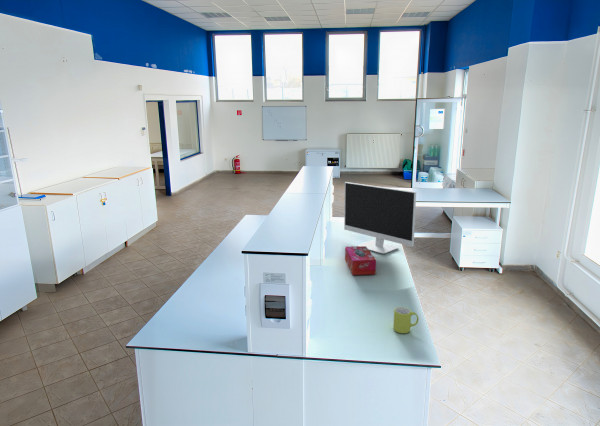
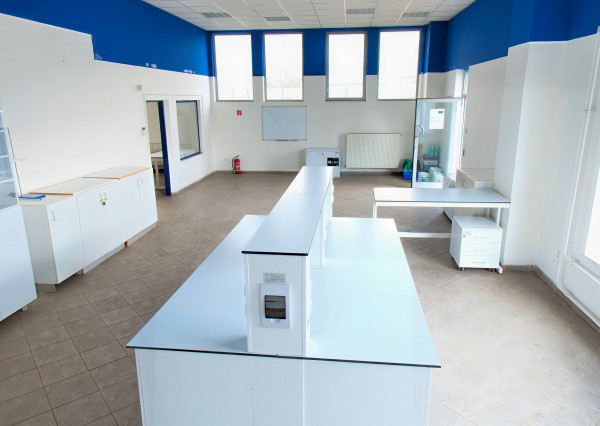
- tissue box [344,245,377,276]
- mug [392,306,420,334]
- computer monitor [343,181,417,255]
